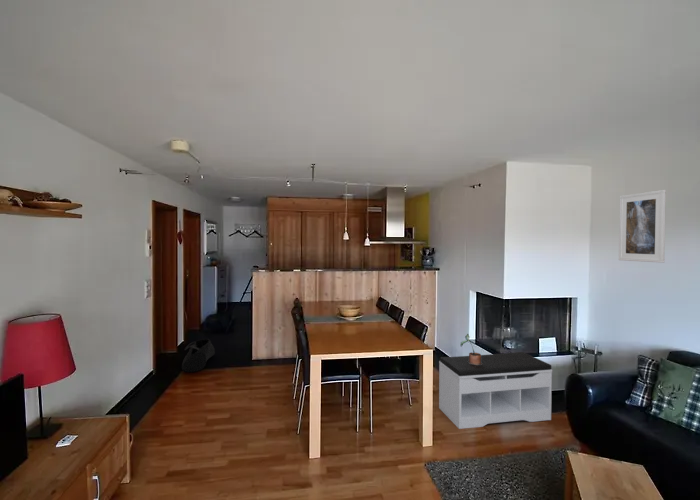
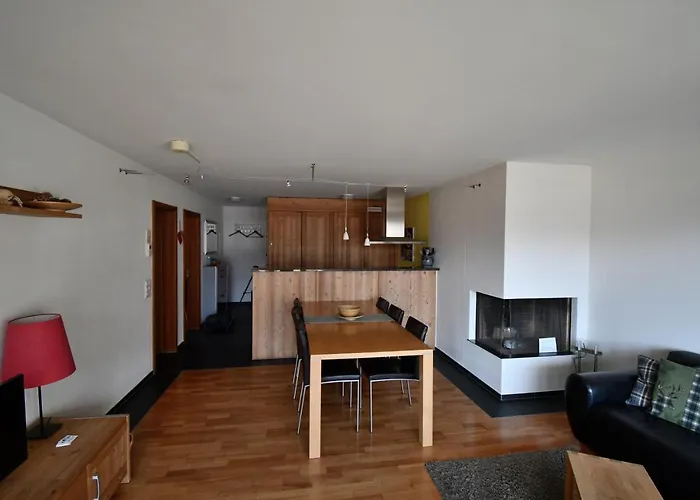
- potted plant [460,333,482,365]
- bag [181,338,216,373]
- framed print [618,189,667,264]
- bench [438,351,553,430]
